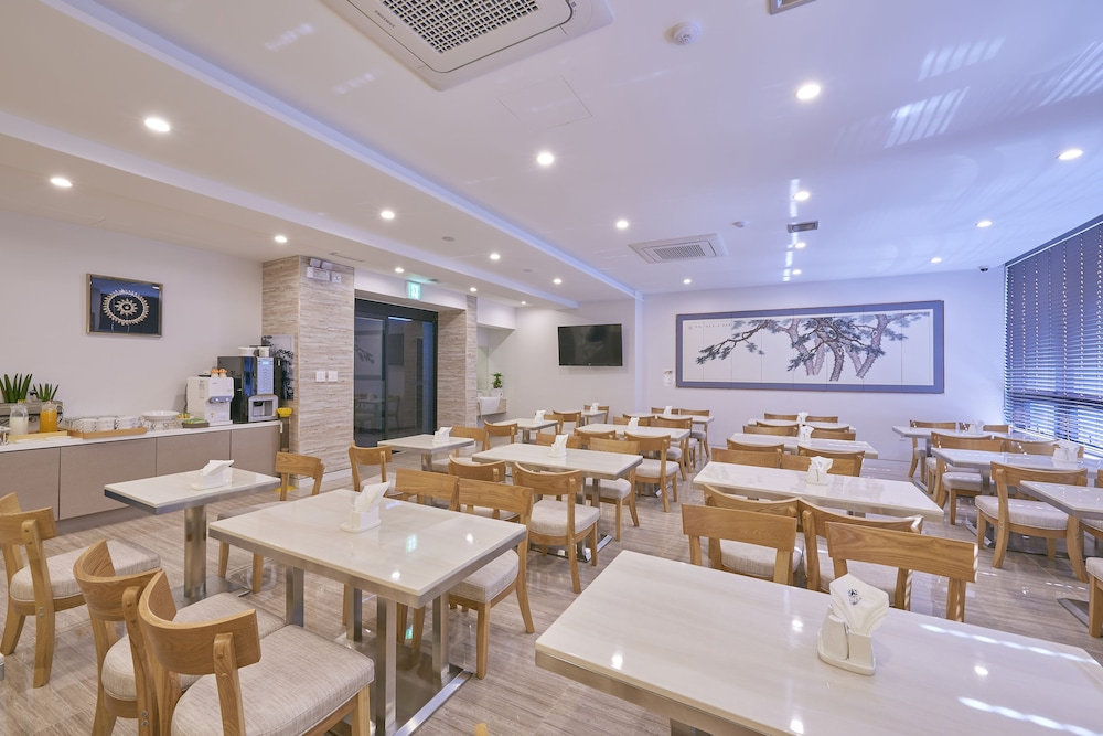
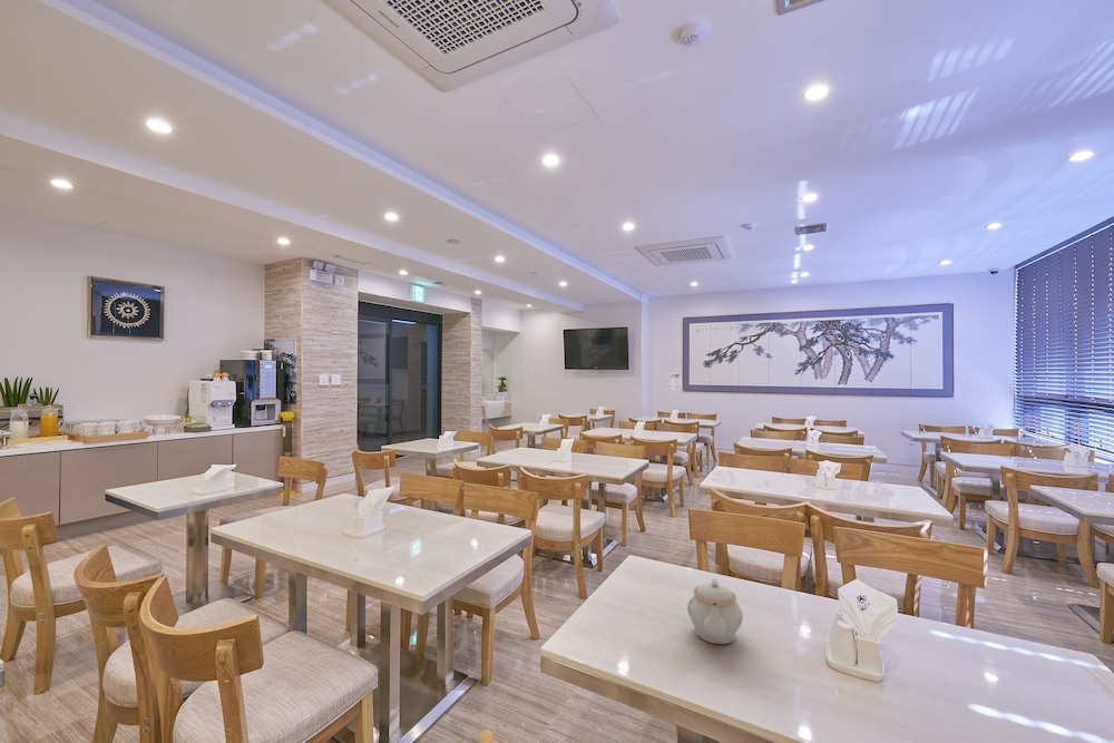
+ teapot [686,577,744,645]
